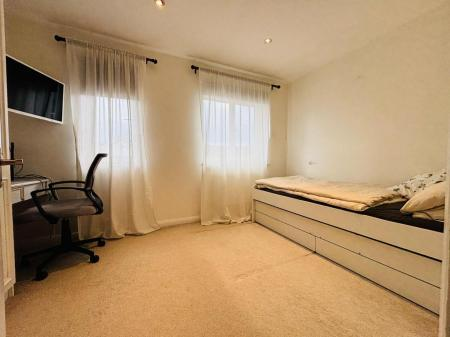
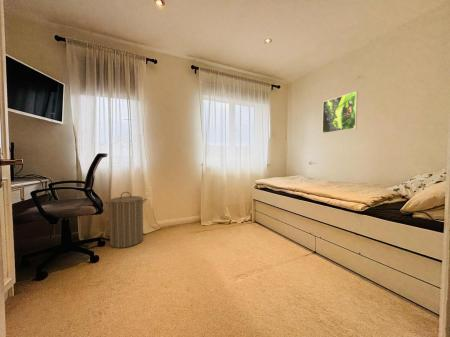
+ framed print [321,90,359,134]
+ laundry hamper [104,191,148,249]
